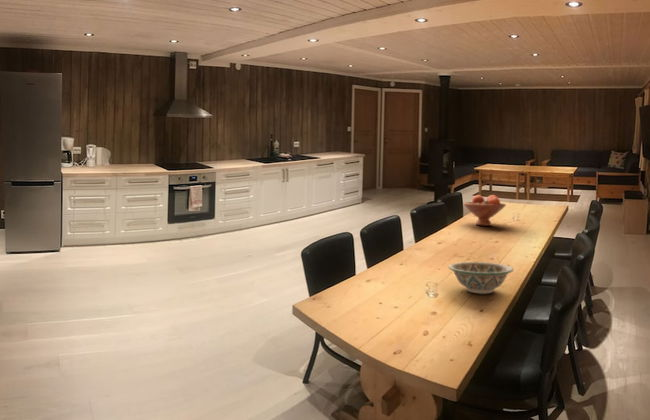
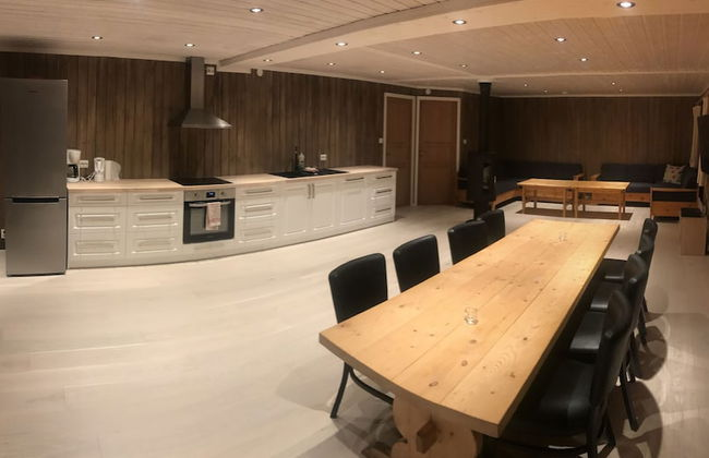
- fruit bowl [462,194,507,227]
- decorative bowl [448,261,514,294]
